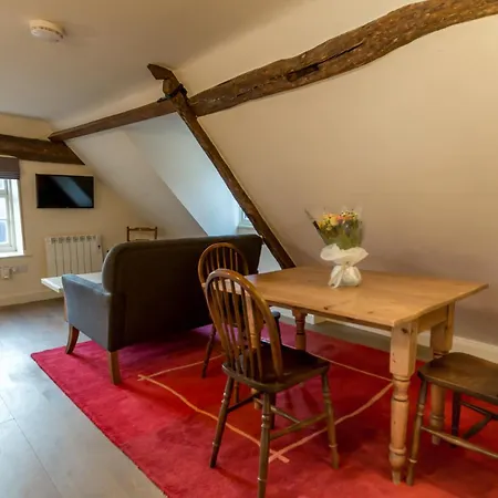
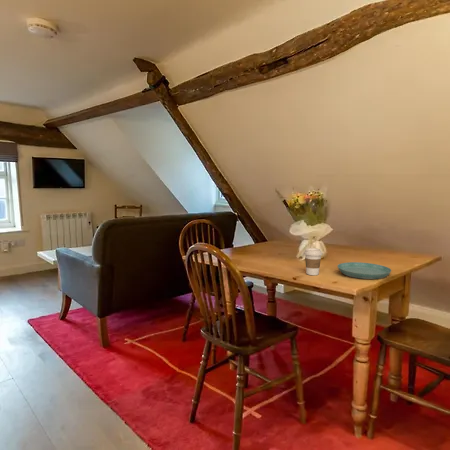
+ coffee cup [303,247,324,276]
+ saucer [337,261,392,280]
